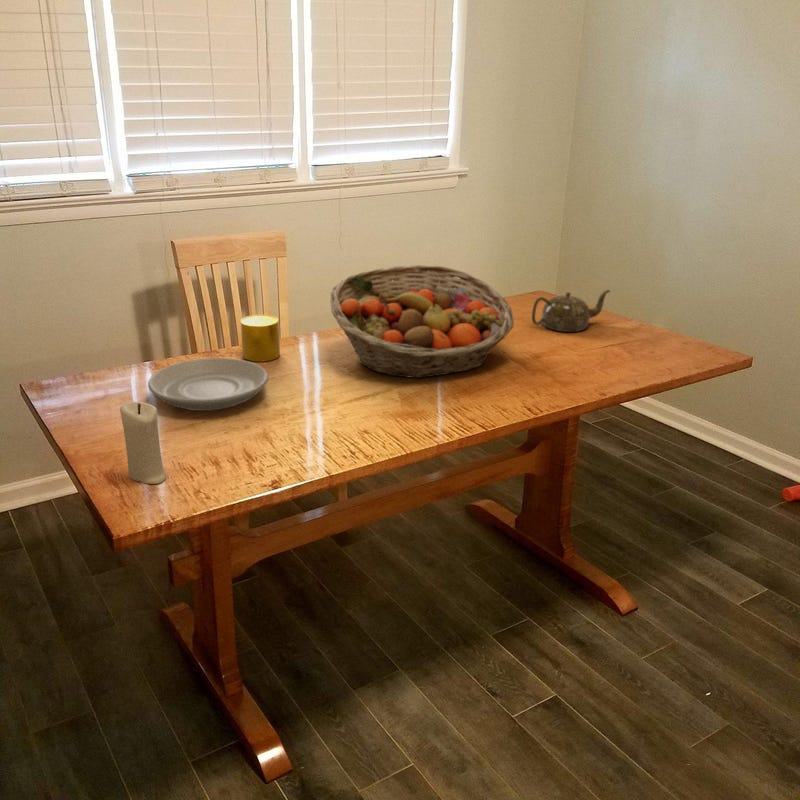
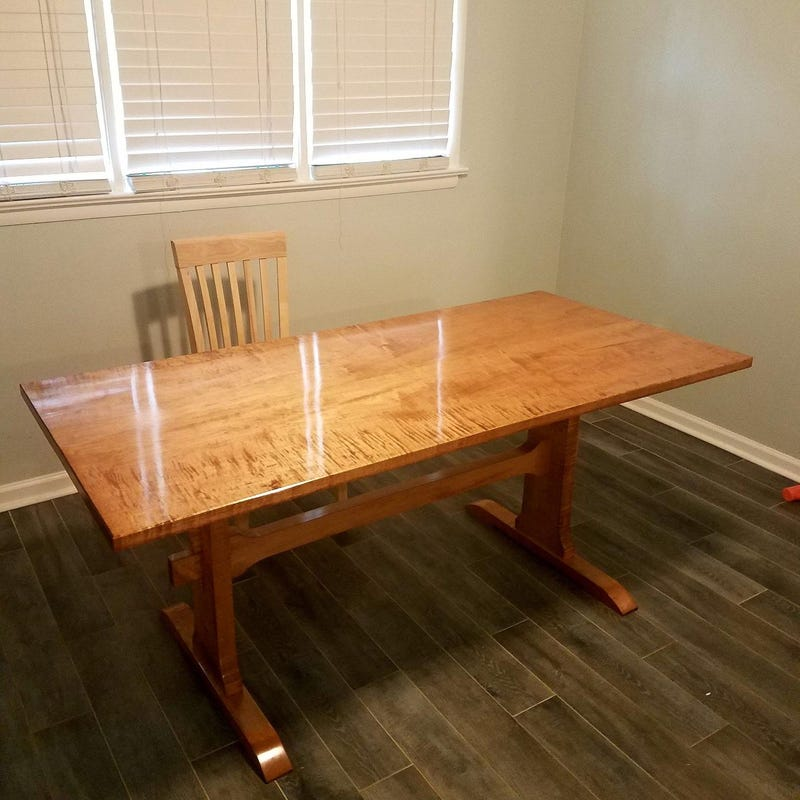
- fruit basket [329,264,515,379]
- plate [147,357,270,412]
- candle [119,401,167,485]
- cup [240,314,281,363]
- teapot [531,289,611,333]
